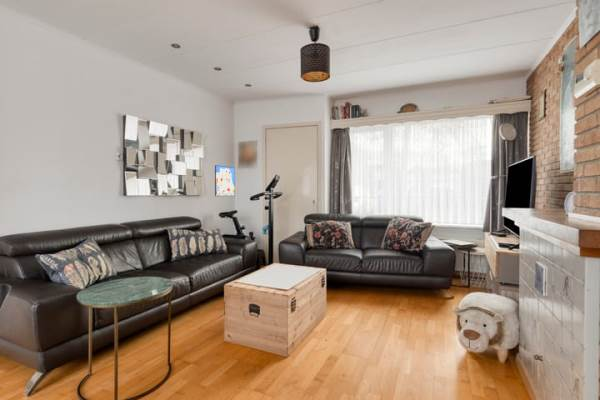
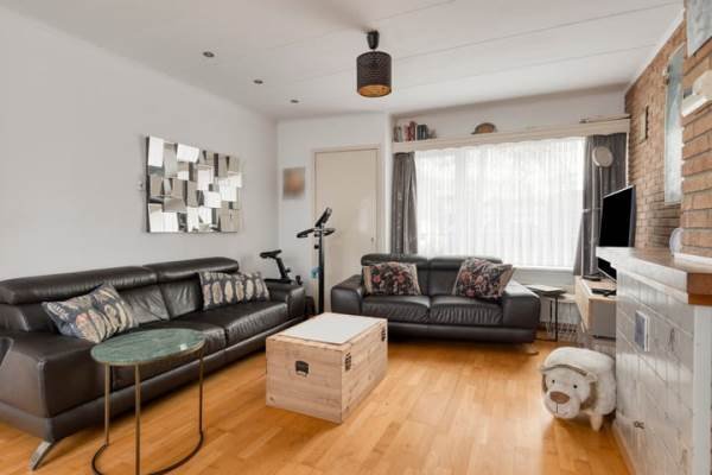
- wall art [214,164,236,197]
